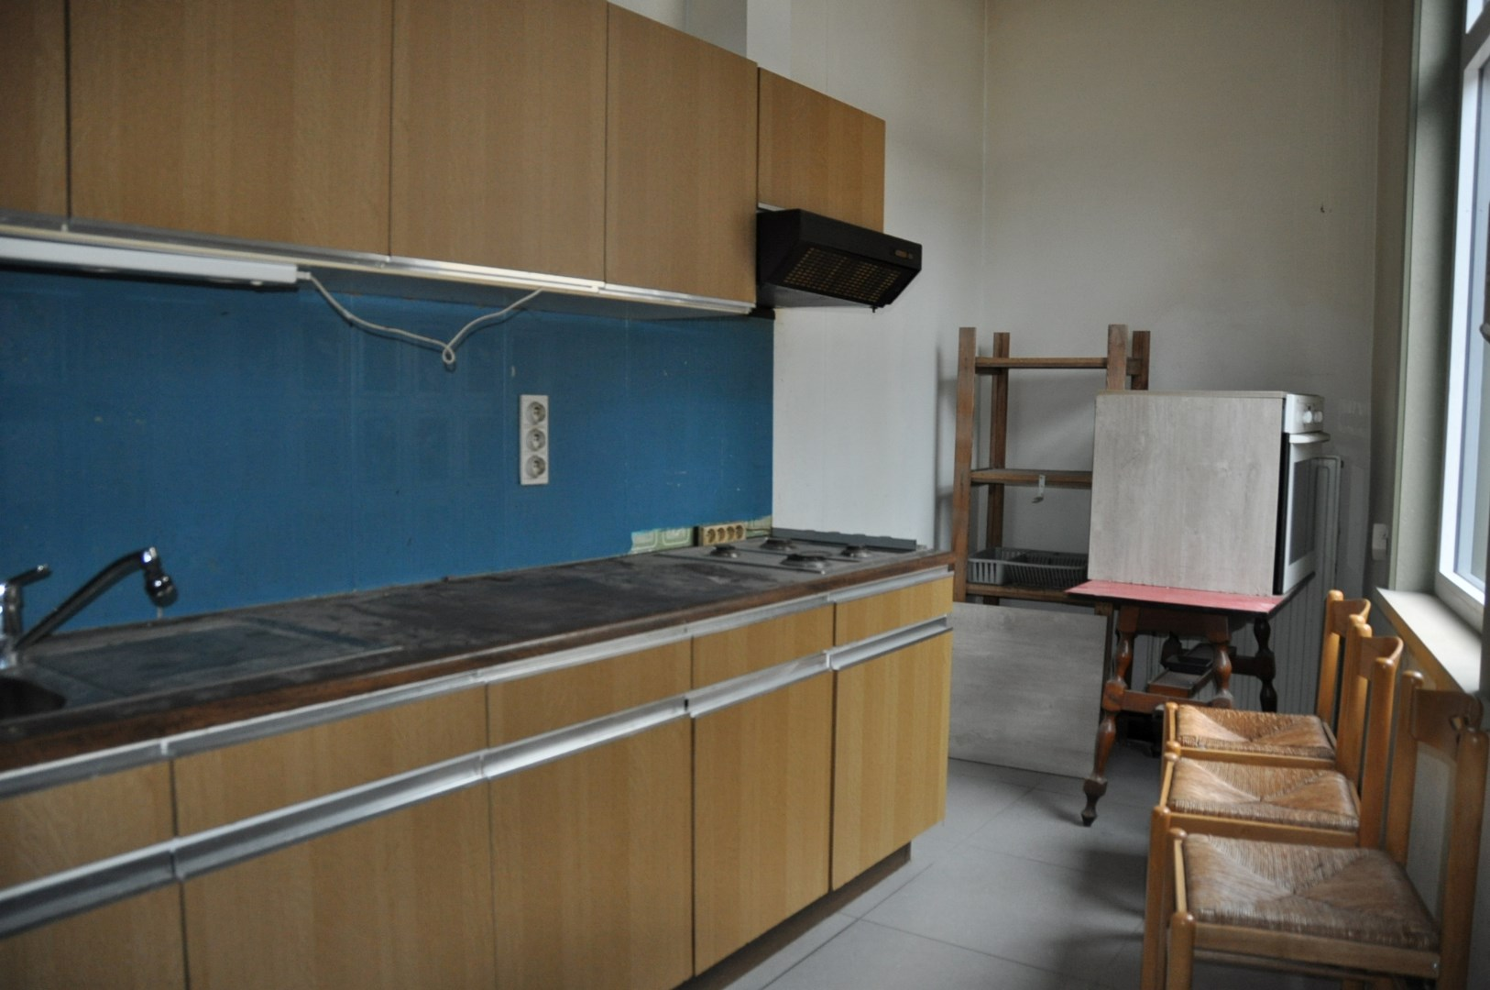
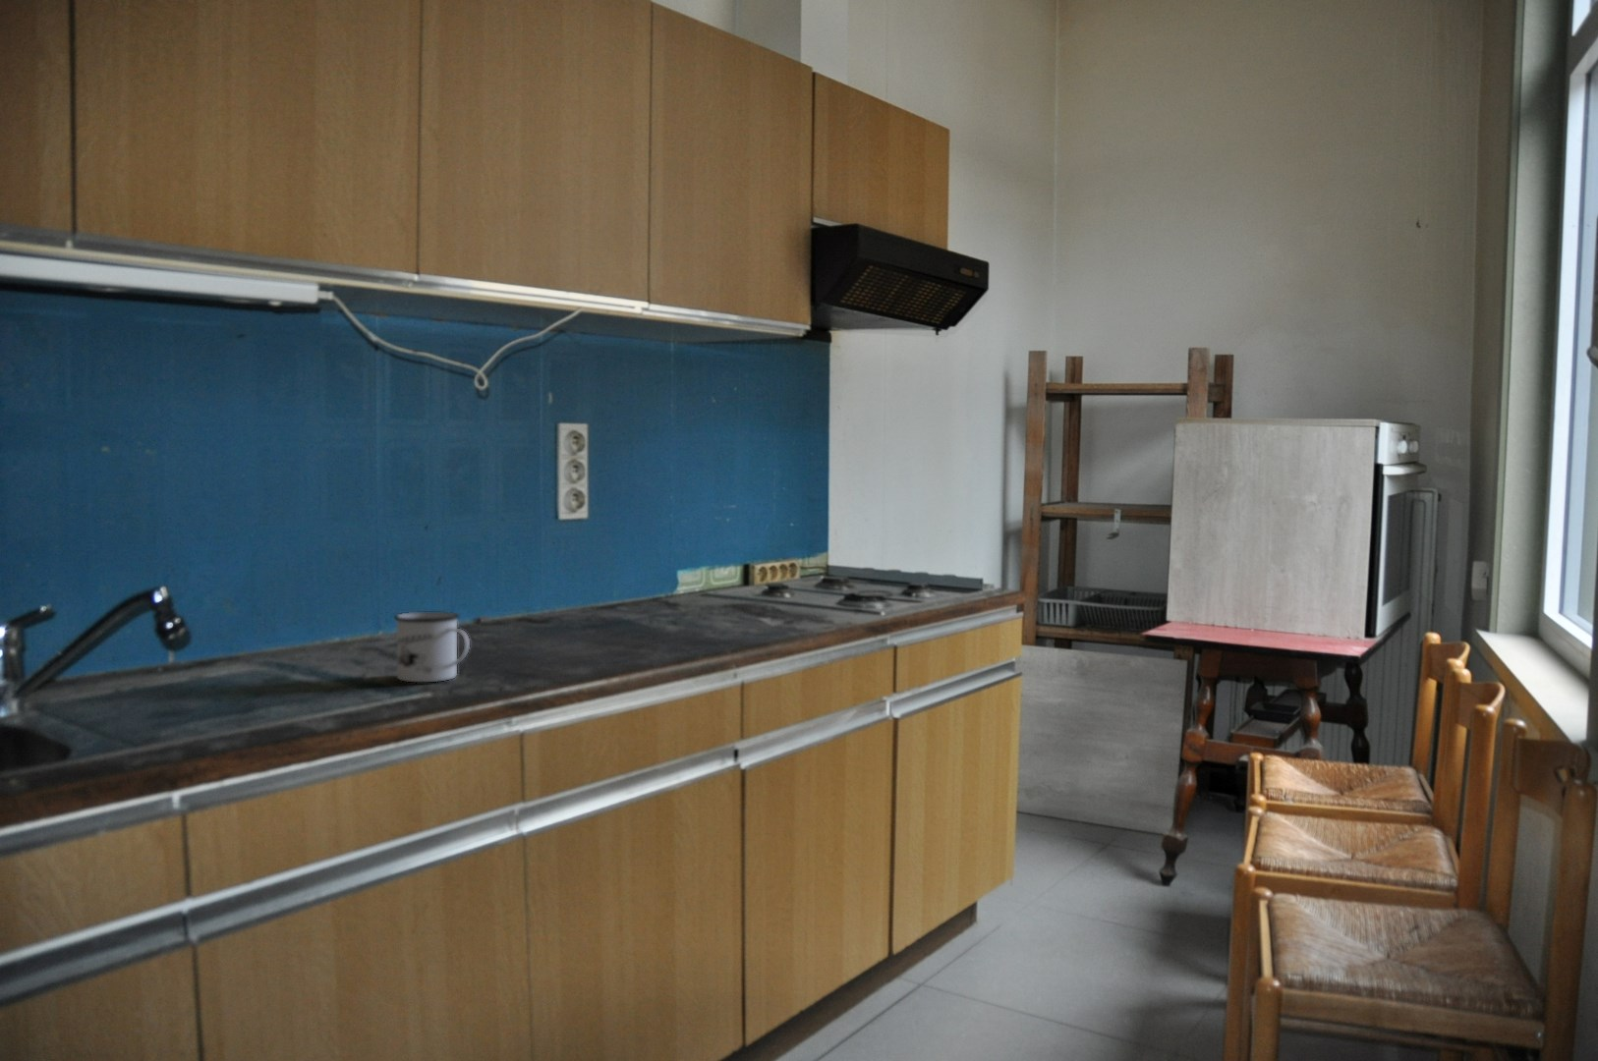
+ mug [393,611,470,683]
